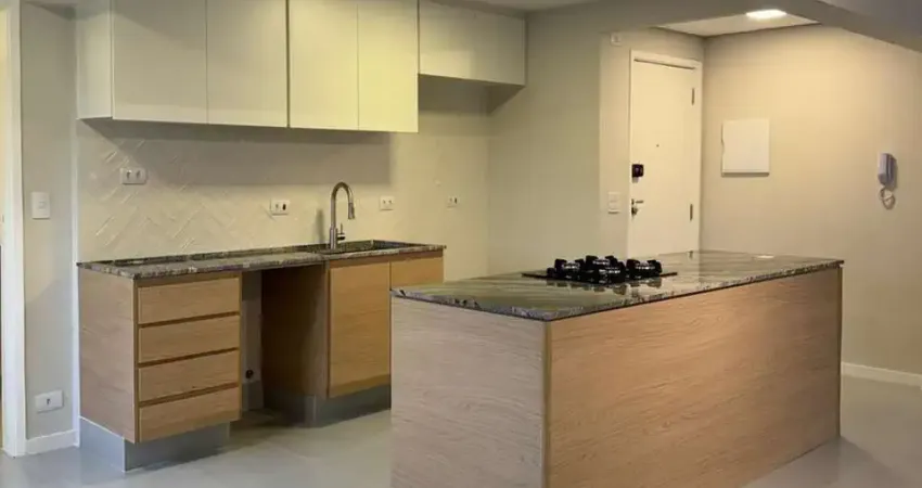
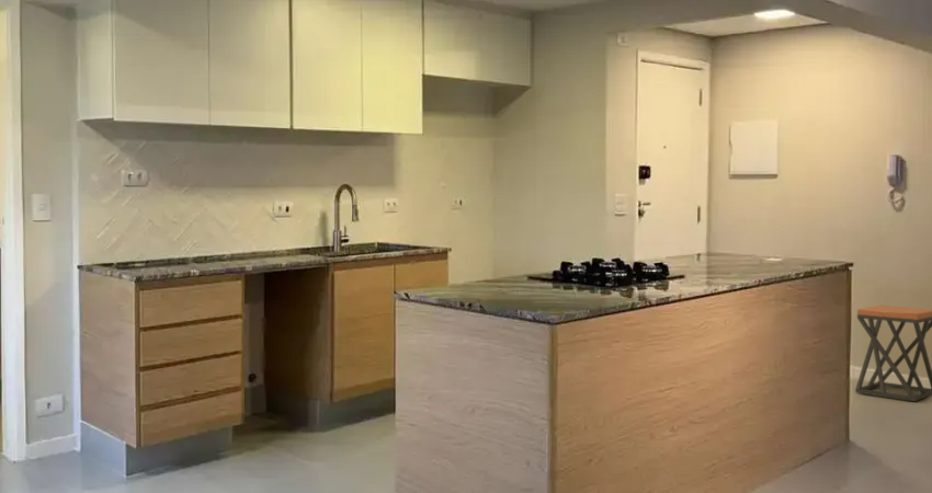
+ stool [854,305,932,402]
